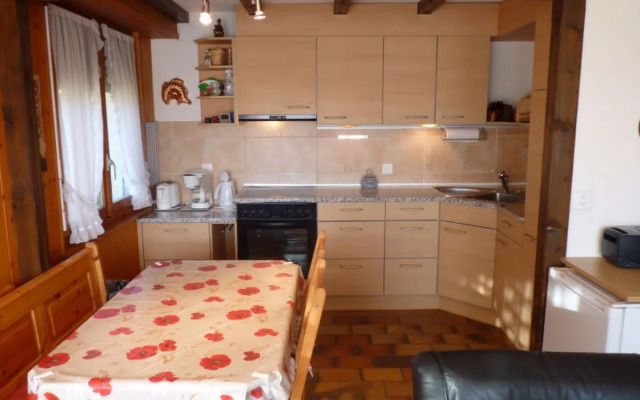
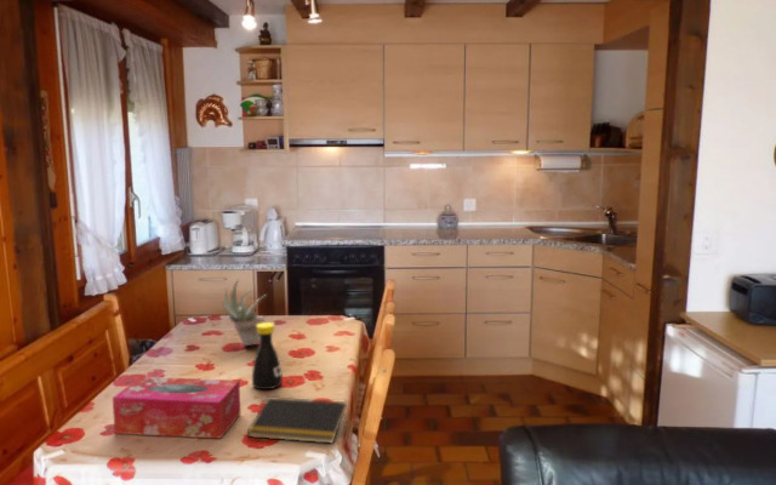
+ tissue box [112,376,241,440]
+ bottle [251,321,284,390]
+ succulent plant [219,278,268,347]
+ notepad [246,395,348,445]
